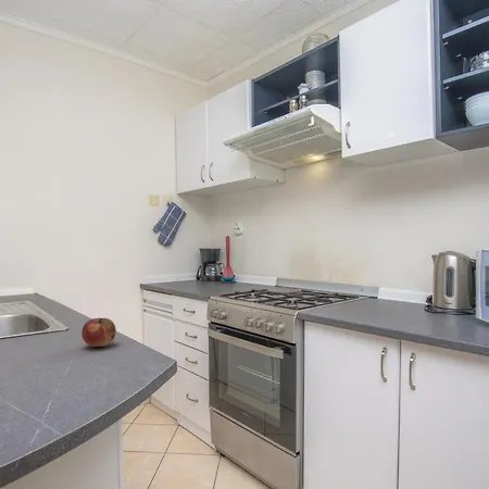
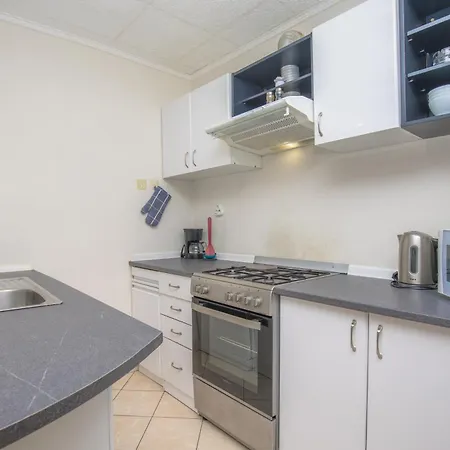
- fruit [80,317,117,348]
